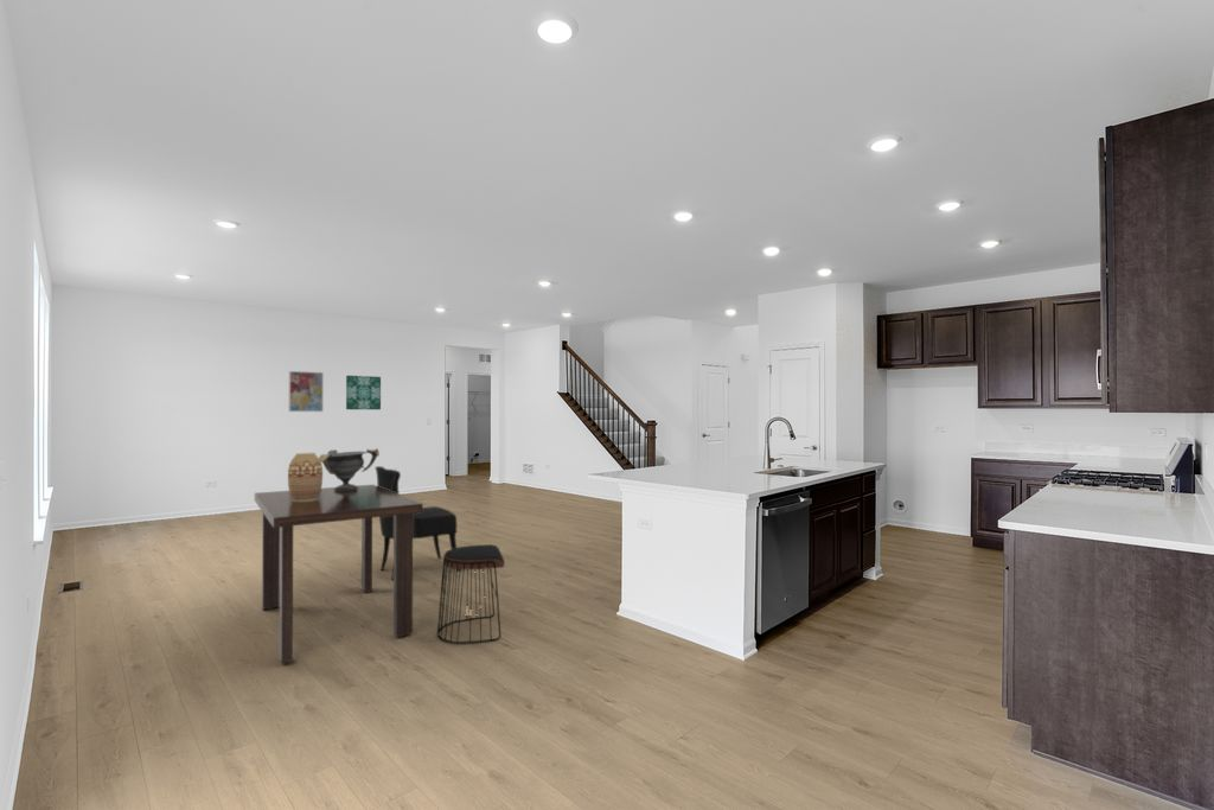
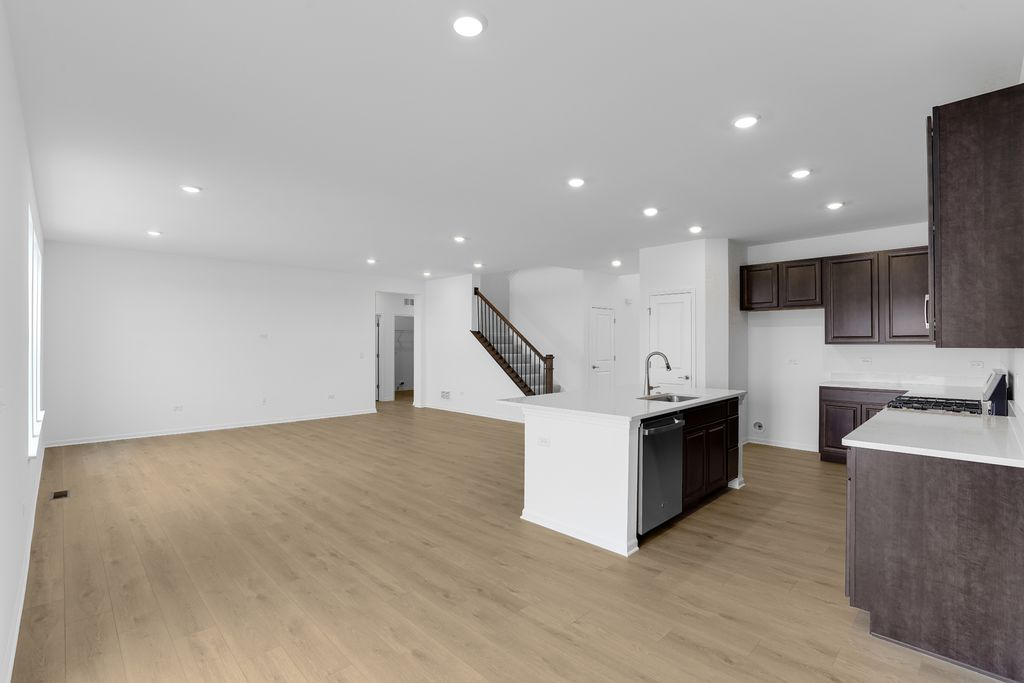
- dining table [254,484,424,664]
- stool [436,543,506,645]
- wall art [288,370,325,413]
- wall art [345,375,382,410]
- vase [287,452,324,502]
- decorative bowl [318,447,381,491]
- dining chair [373,465,462,581]
